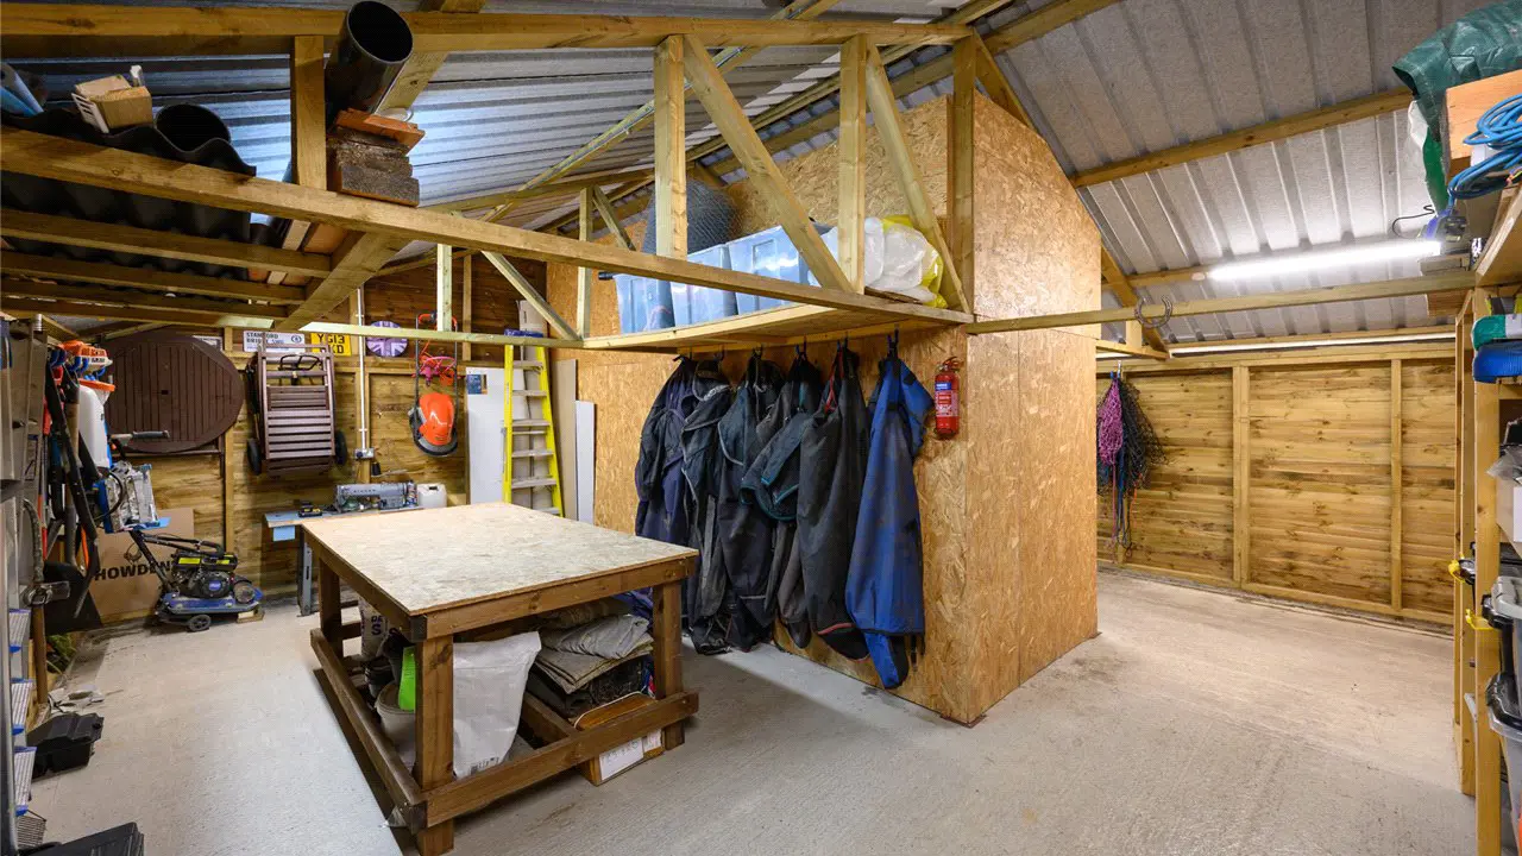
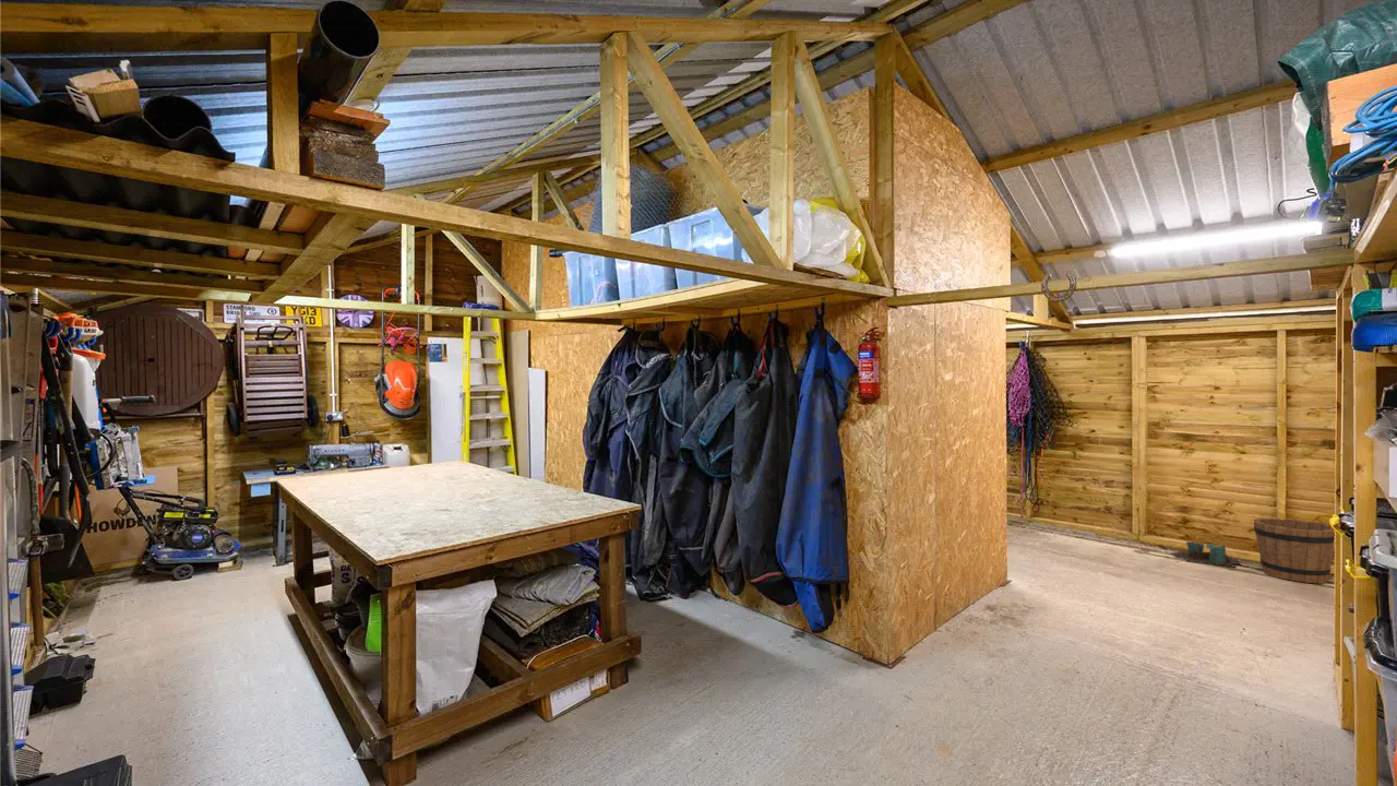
+ bucket [1252,517,1335,584]
+ watering can [1169,539,1242,569]
